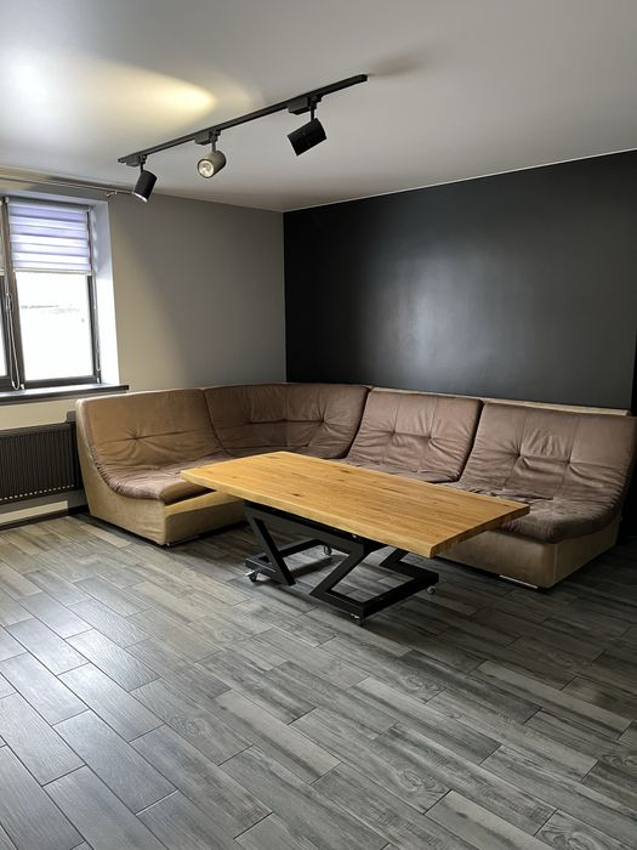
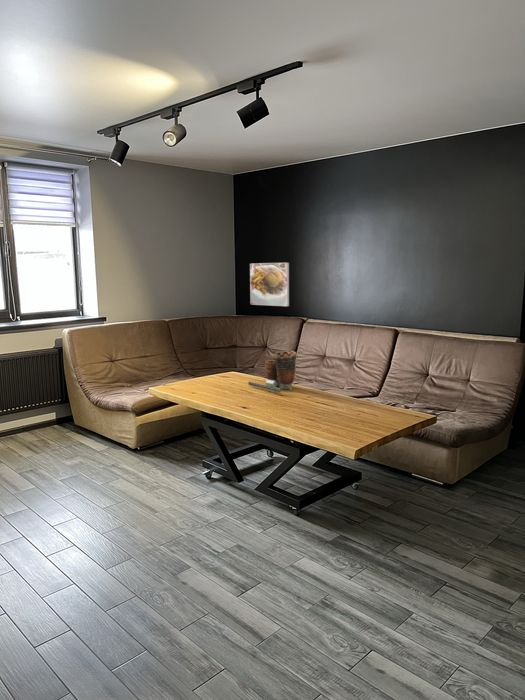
+ clay pot [247,350,298,394]
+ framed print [249,262,290,307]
